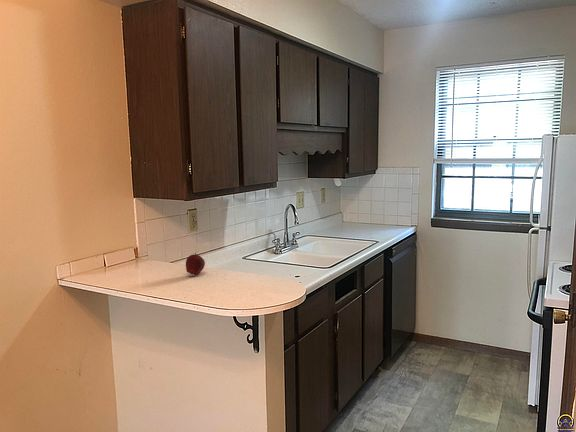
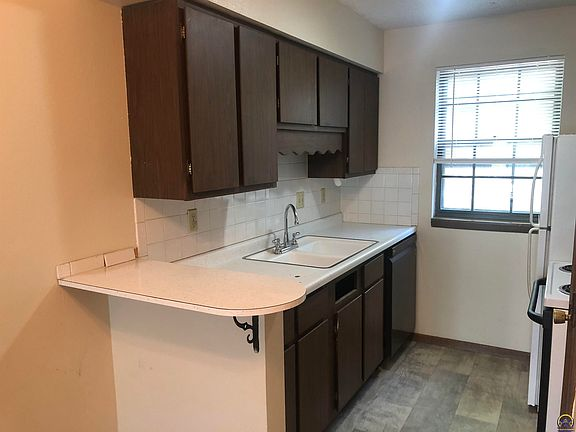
- apple [185,252,206,276]
